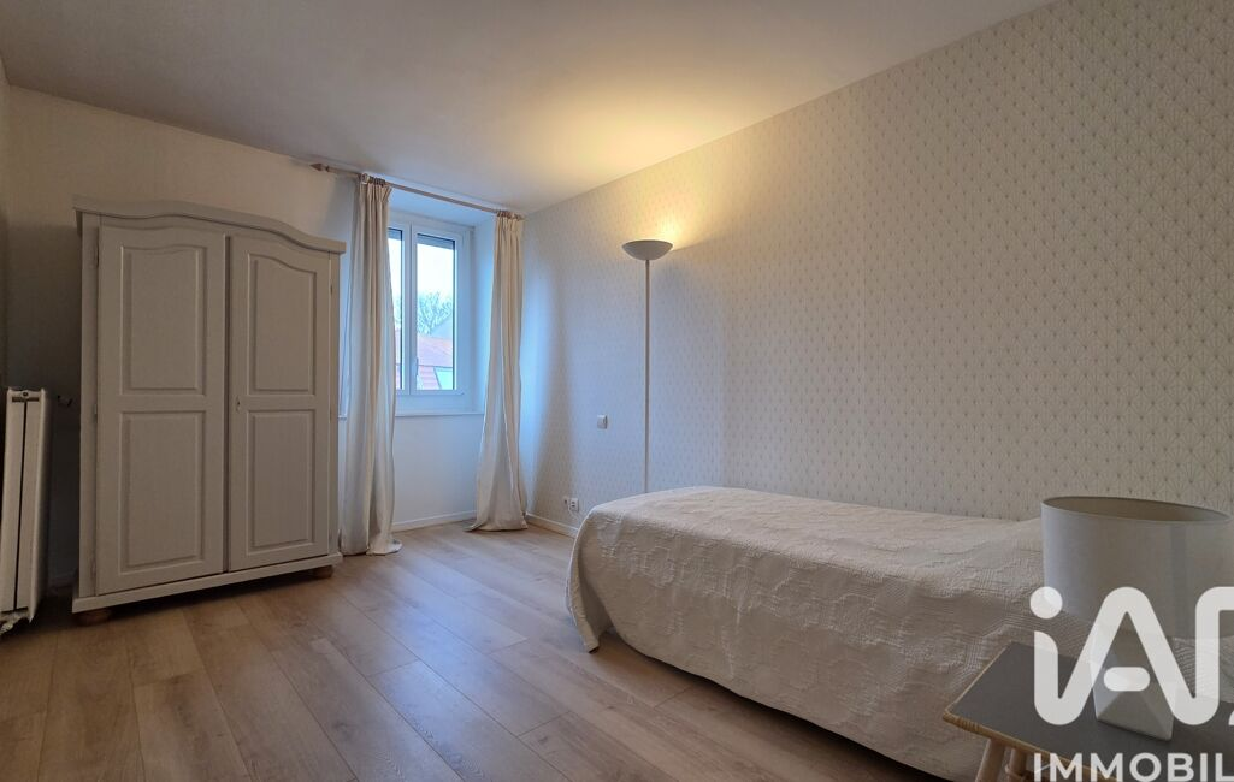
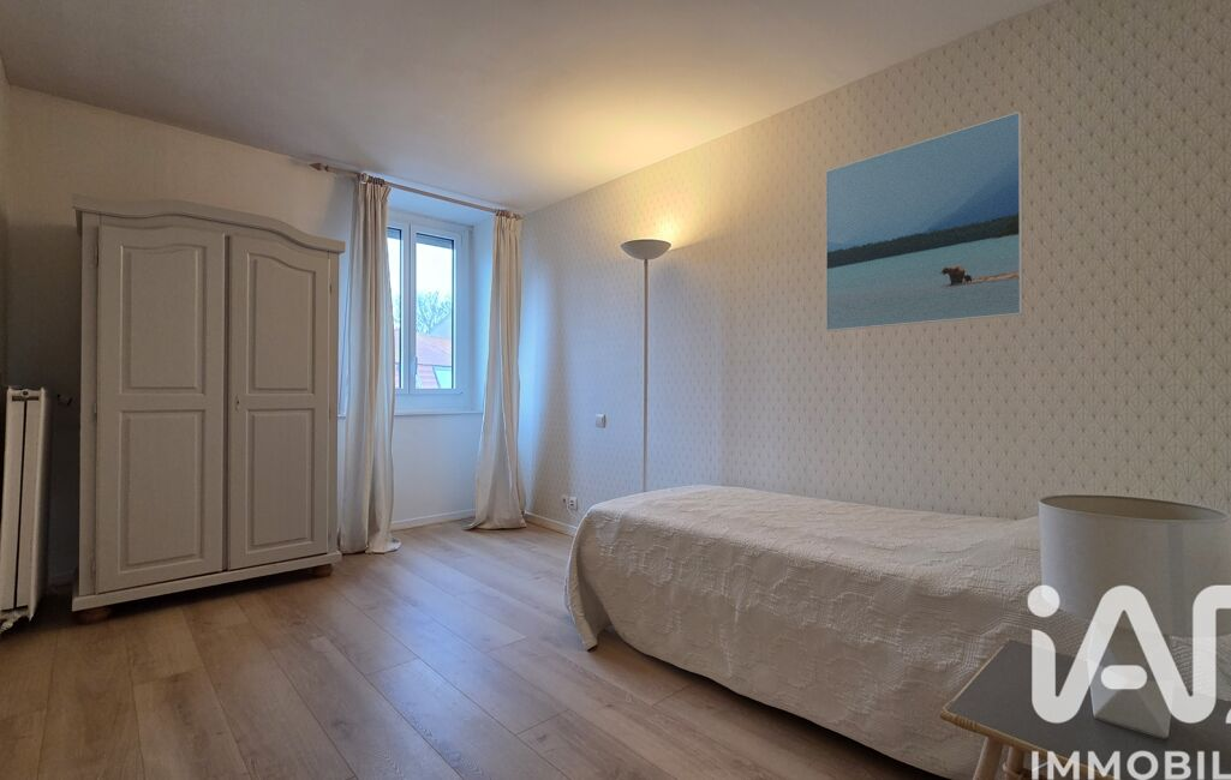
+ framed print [825,110,1024,332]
